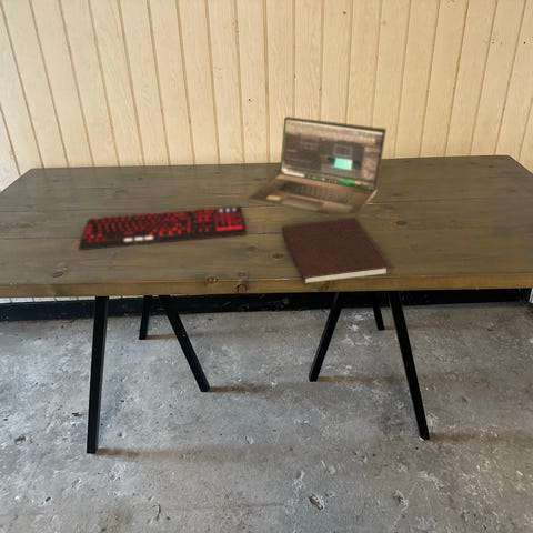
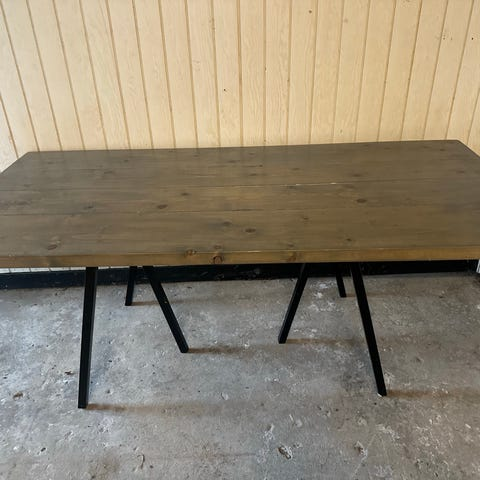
- keyboard [78,205,248,251]
- notebook [281,217,394,286]
- laptop [248,115,388,215]
